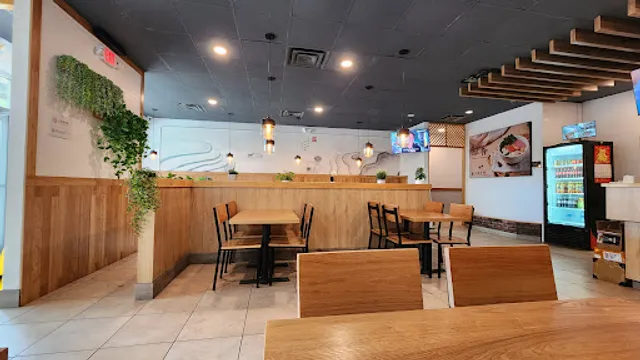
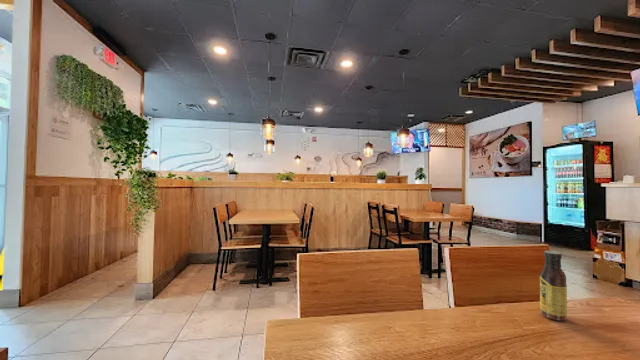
+ sauce bottle [539,250,568,322]
